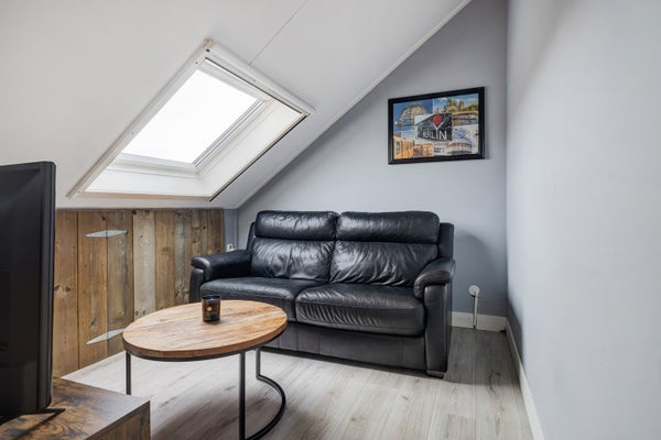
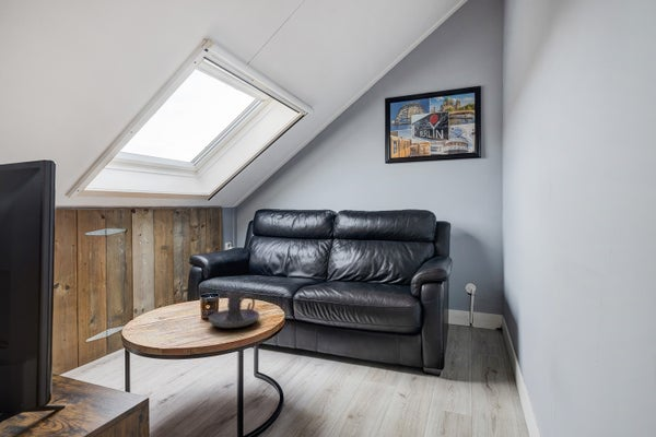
+ candle holder [208,290,260,329]
